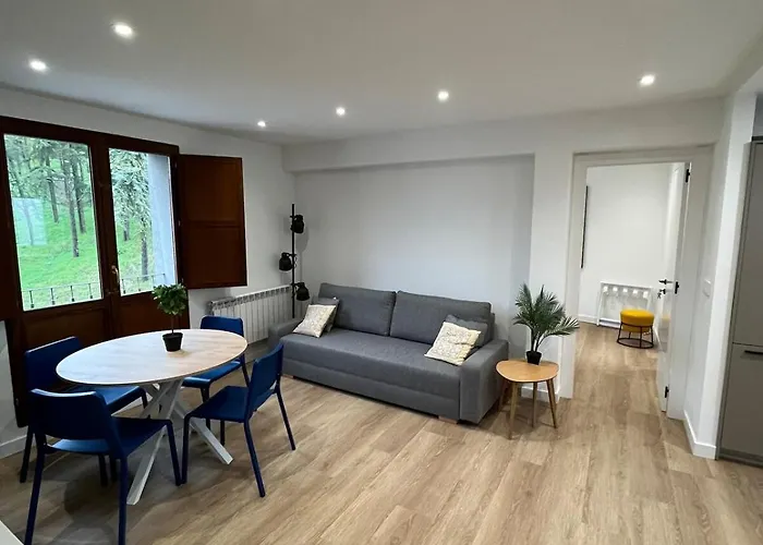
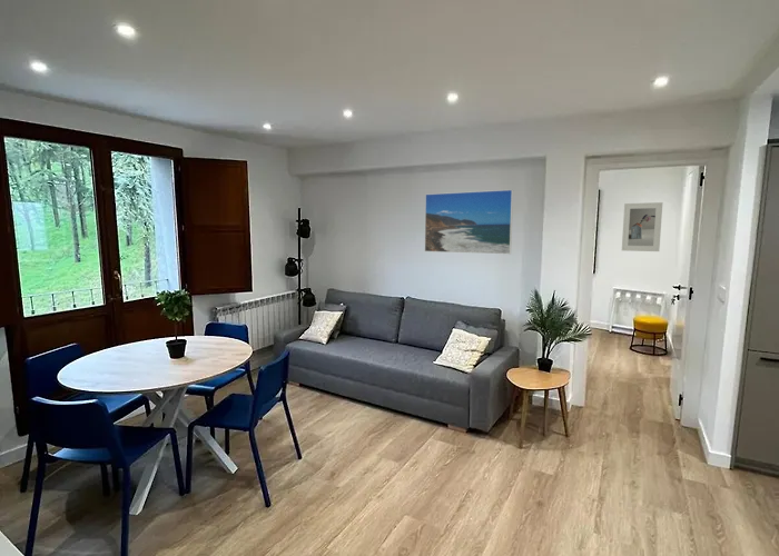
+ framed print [621,201,663,252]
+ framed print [424,189,514,256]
